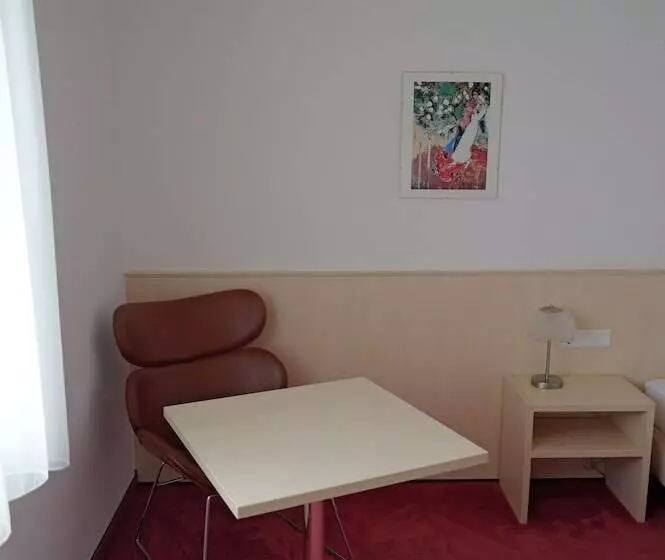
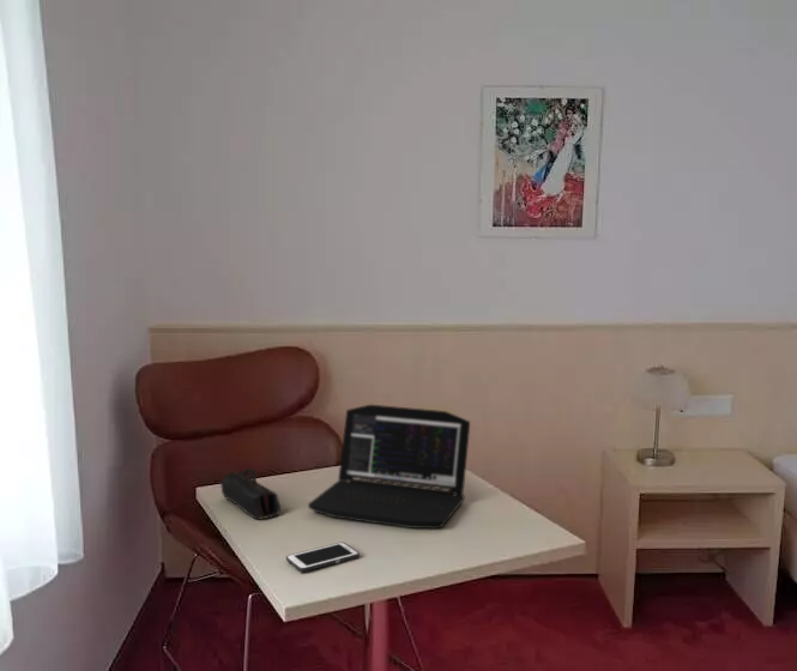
+ cell phone [285,540,361,573]
+ pencil case [219,467,282,521]
+ laptop [307,404,471,530]
